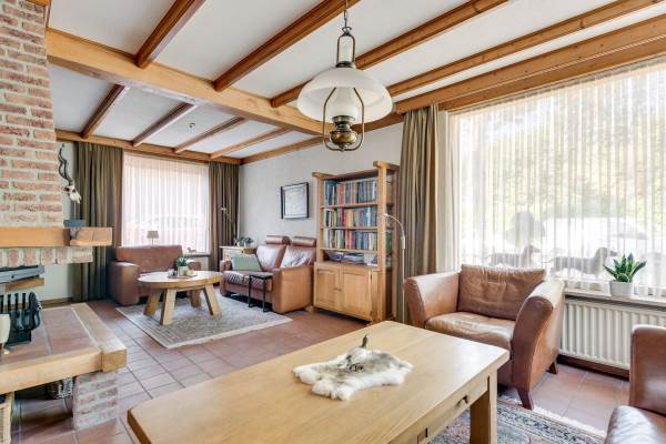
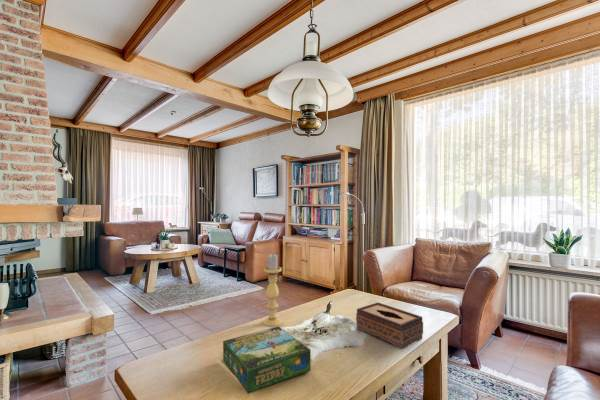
+ board game [222,325,312,395]
+ candle holder [262,252,283,327]
+ tissue box [355,302,424,350]
